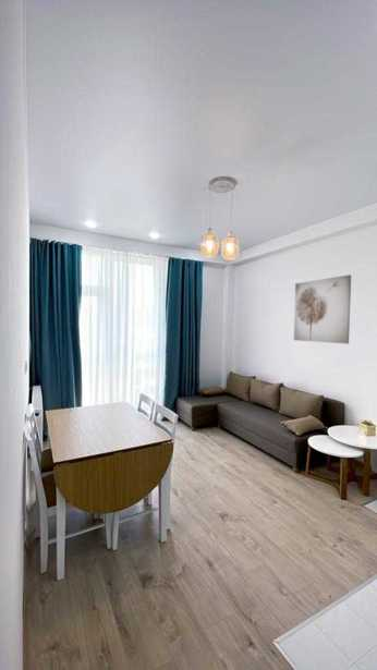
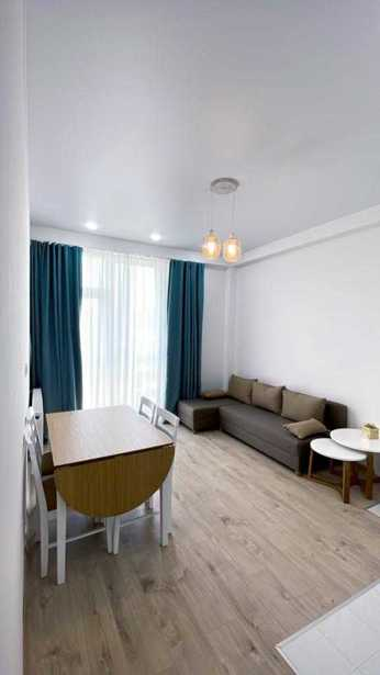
- wall art [293,273,352,345]
